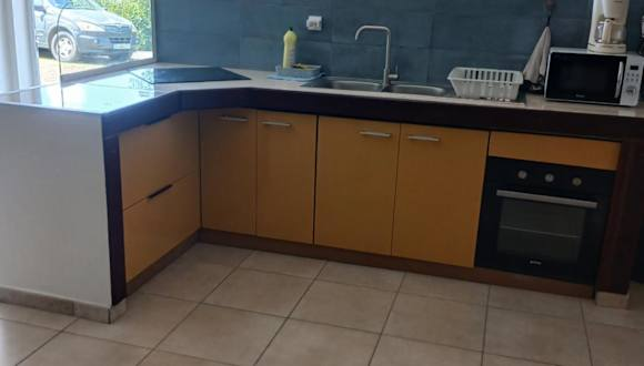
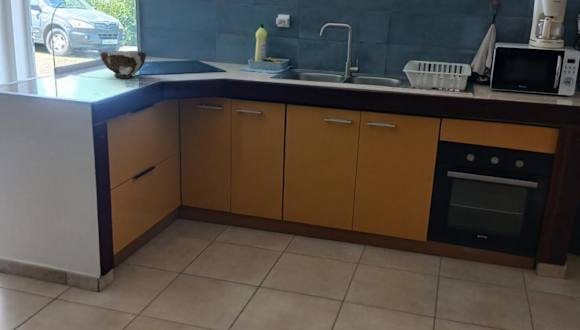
+ bowl [99,50,147,79]
